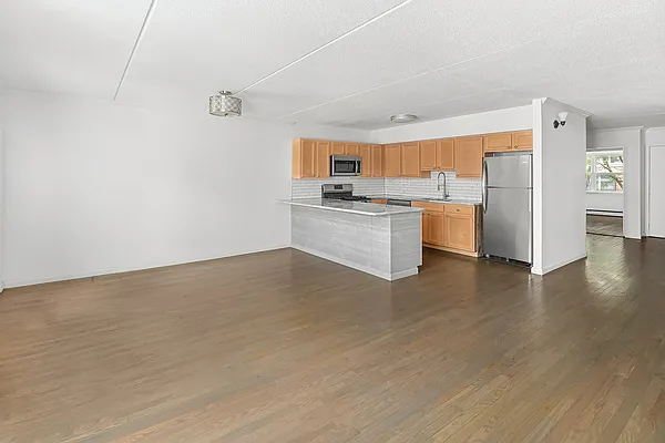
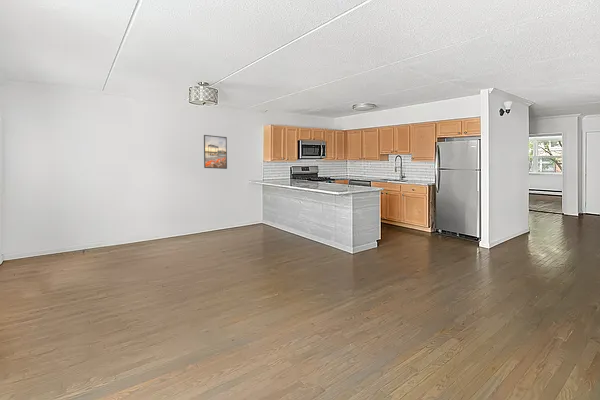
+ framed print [203,134,228,170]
